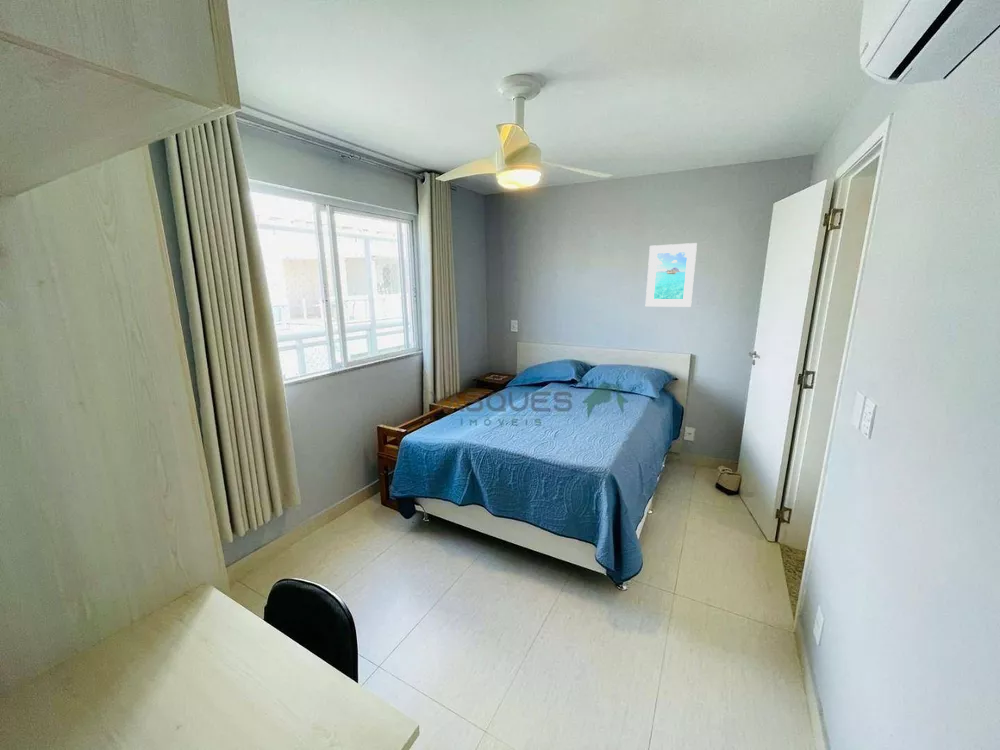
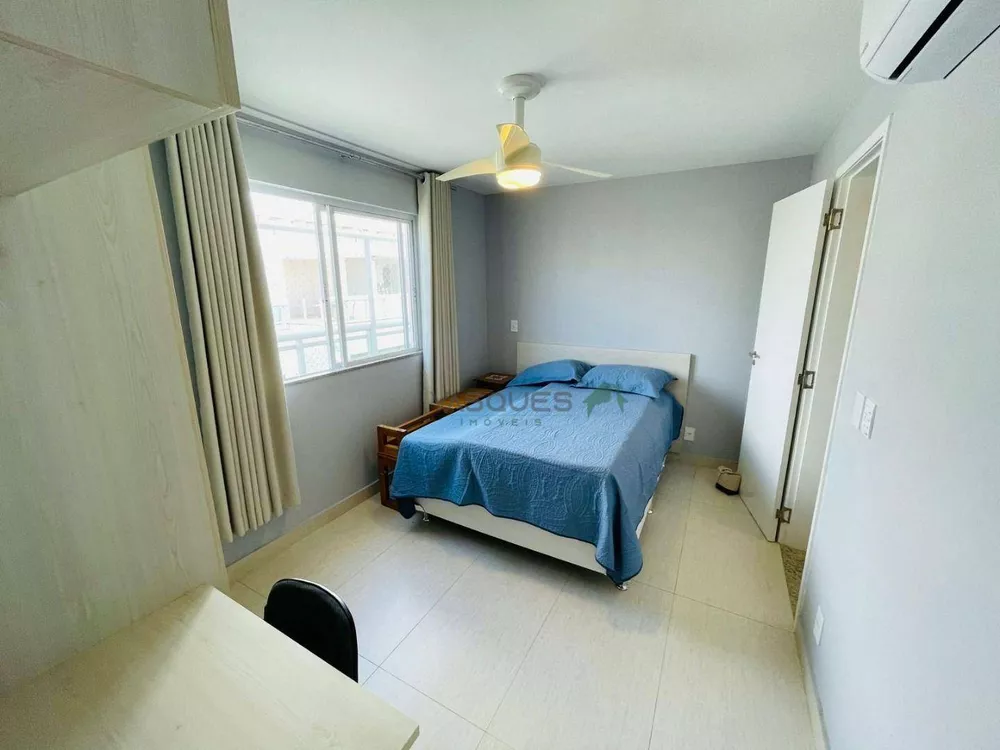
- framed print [645,242,698,308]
